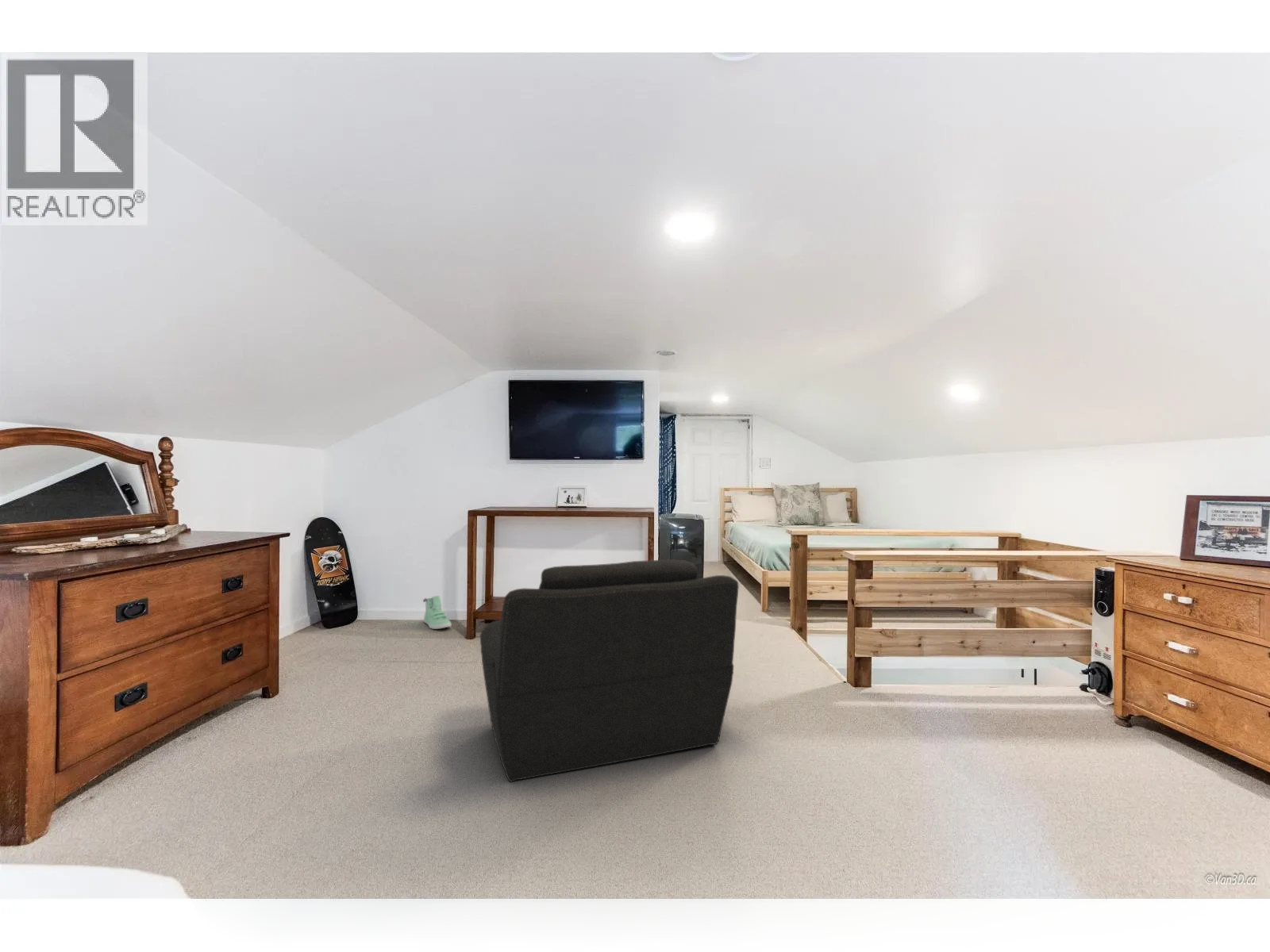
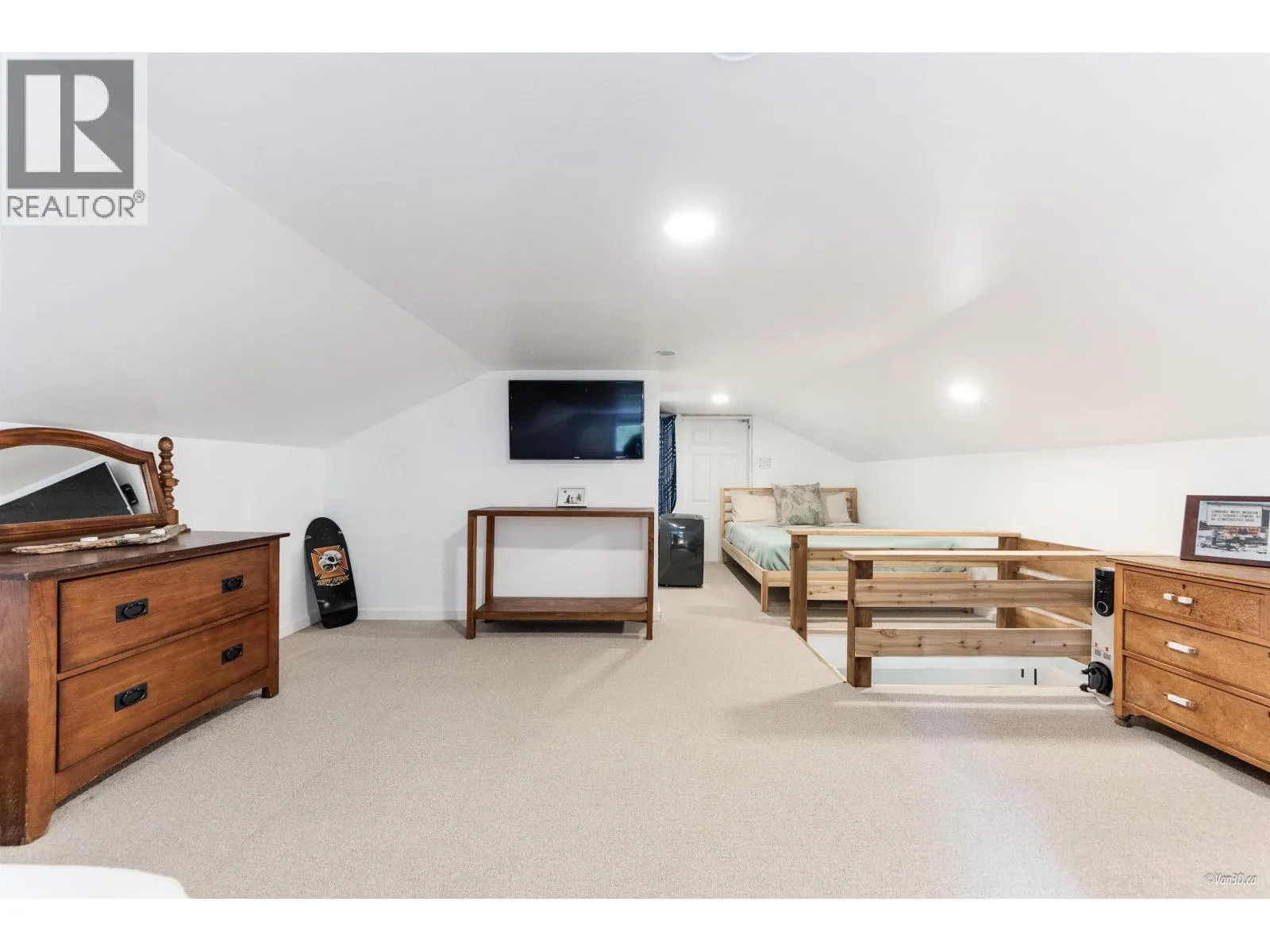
- armchair [479,559,740,783]
- sneaker [422,595,452,630]
